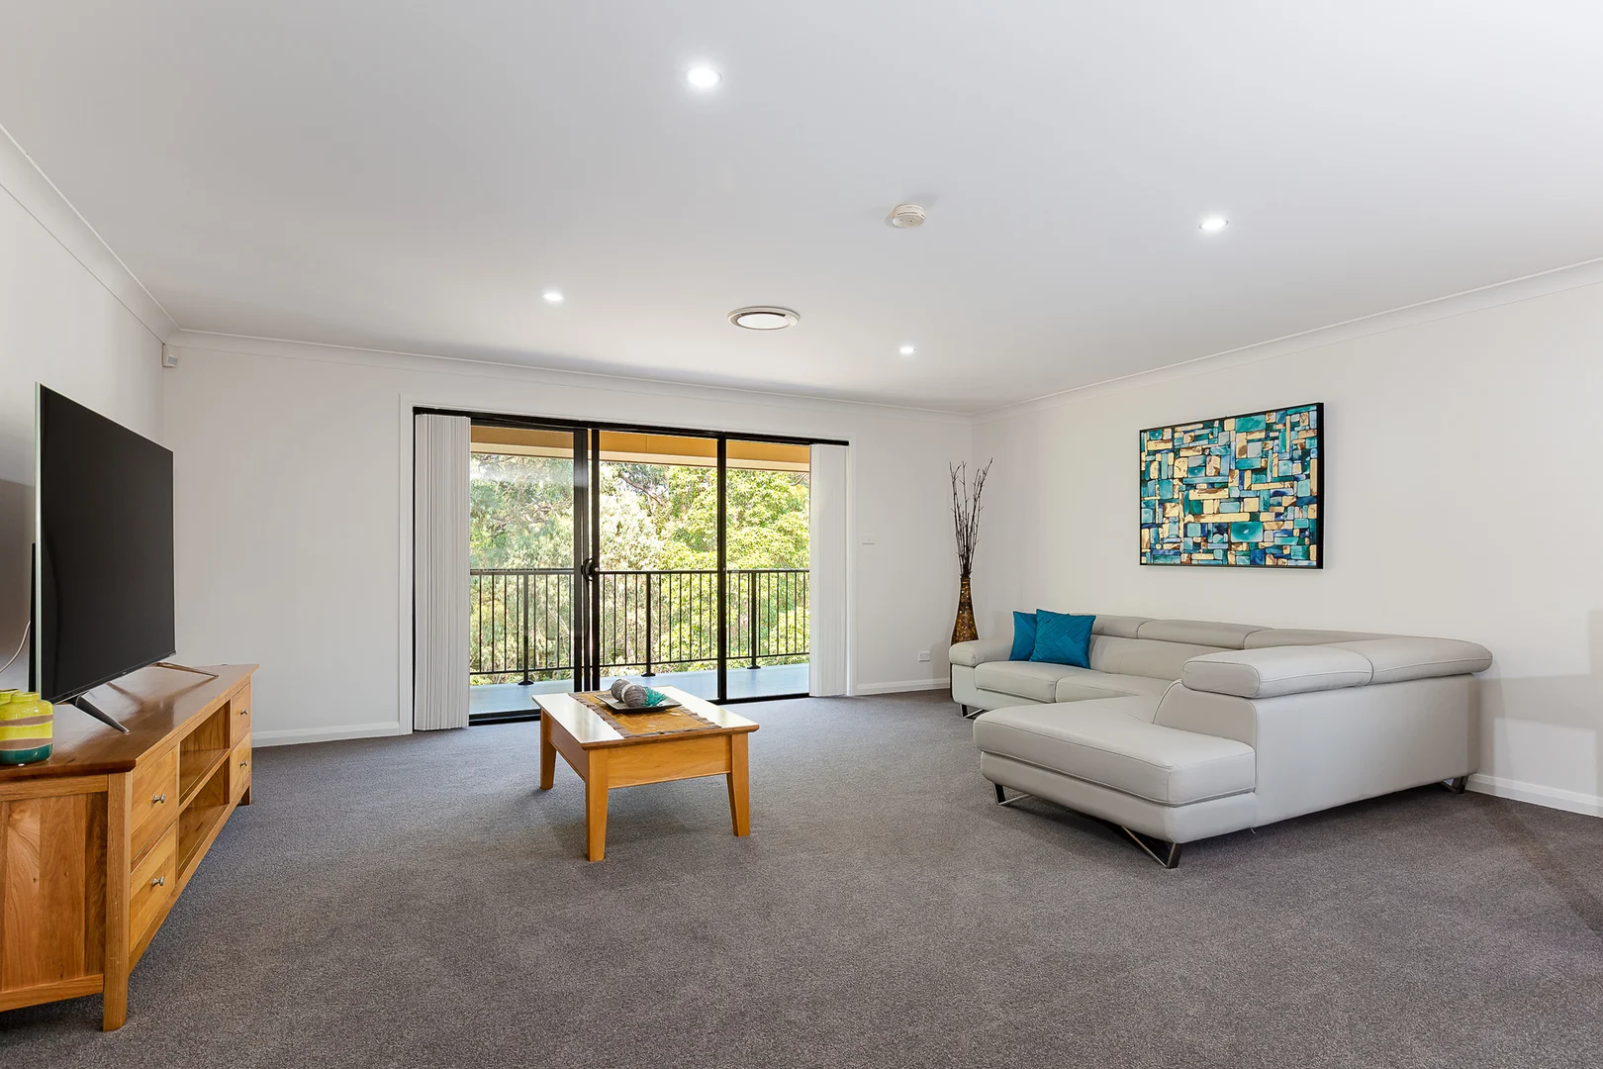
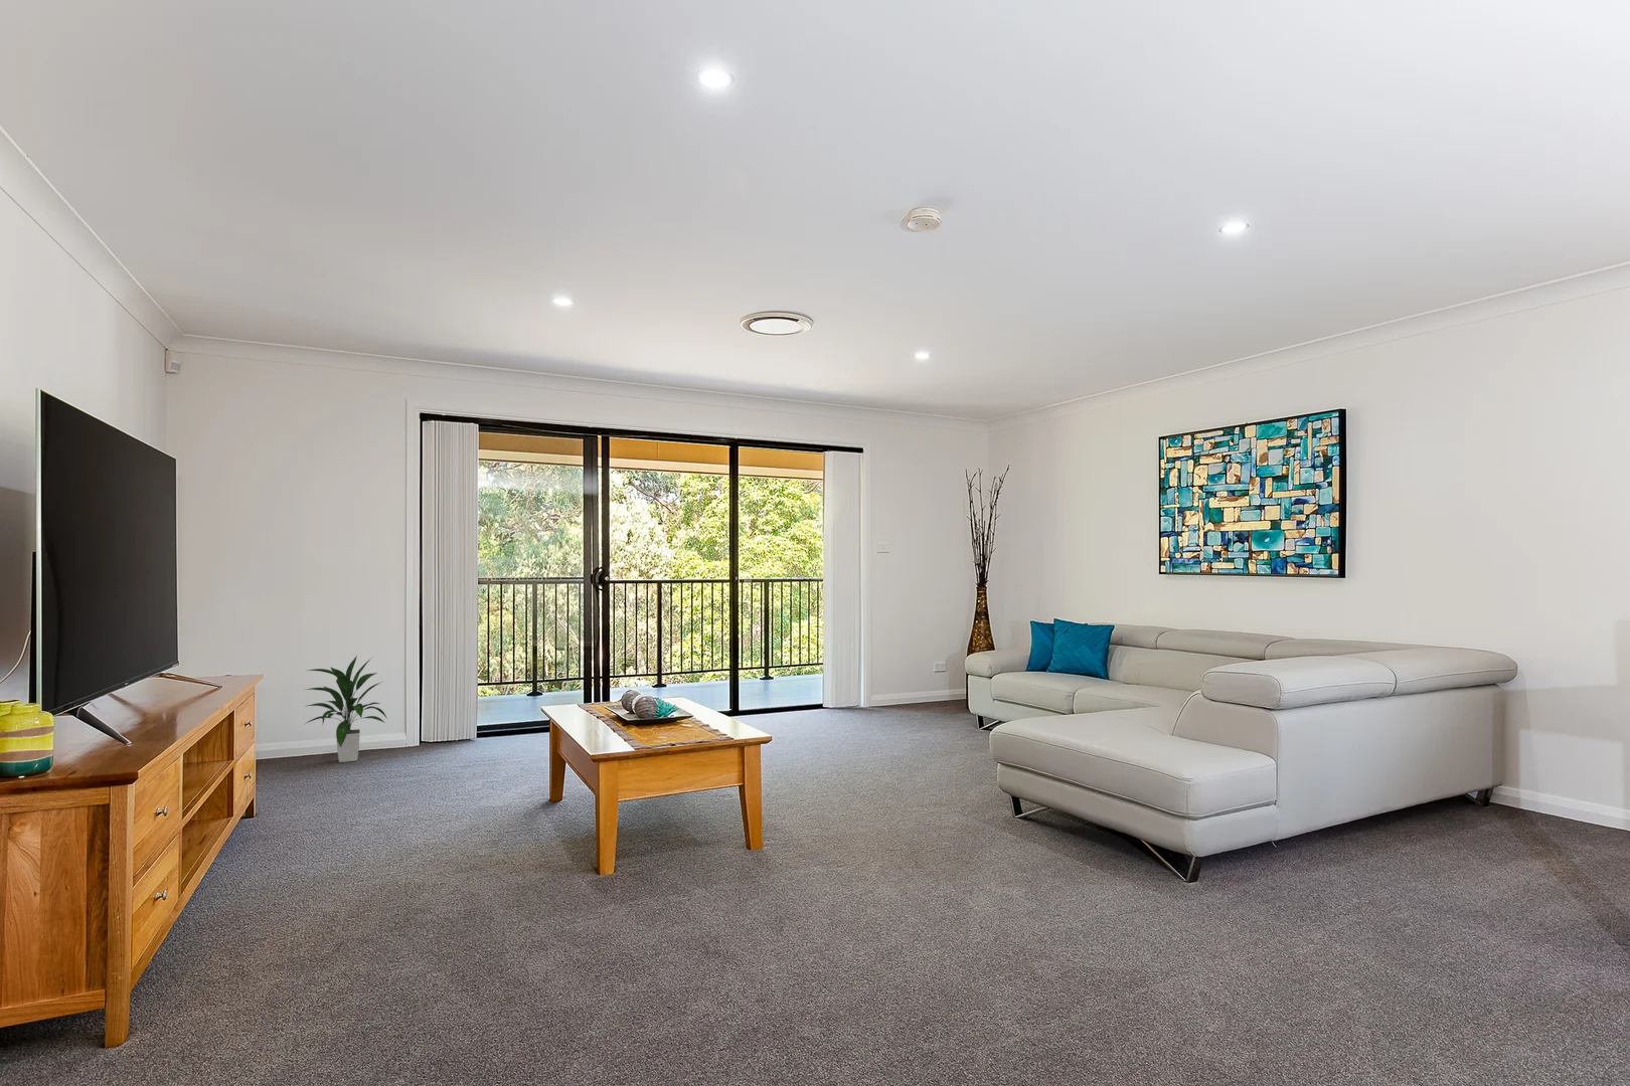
+ indoor plant [303,655,388,764]
